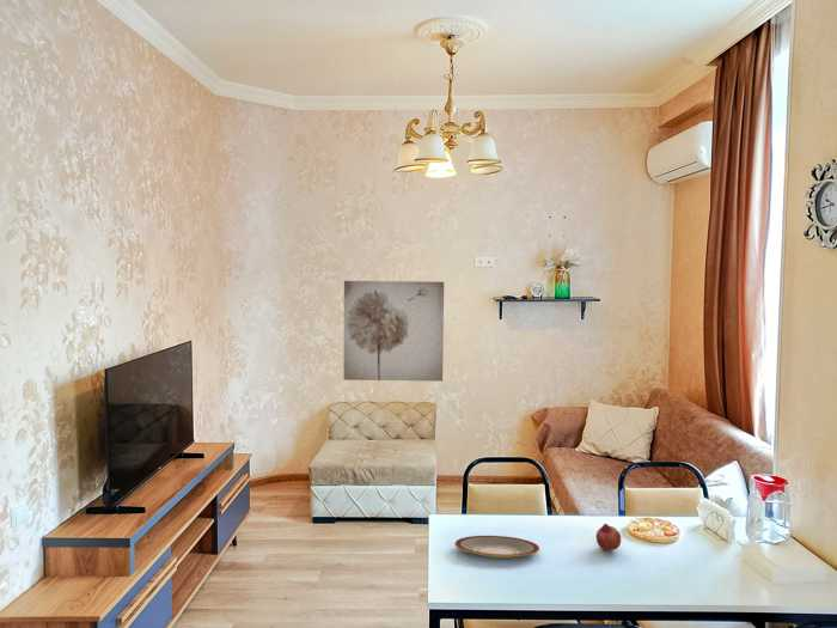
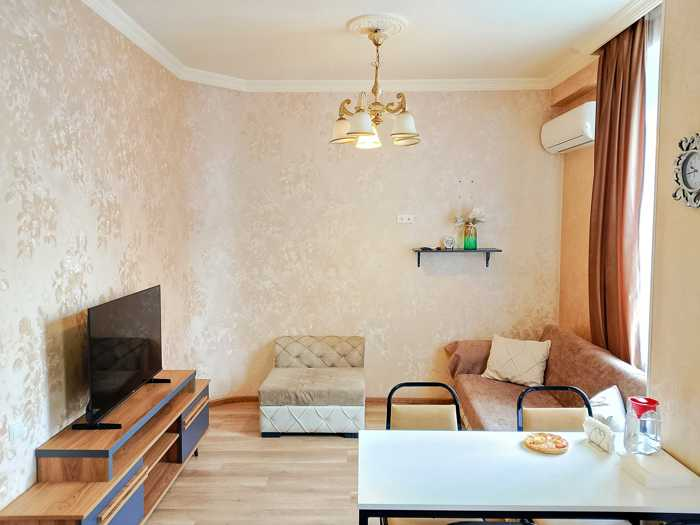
- fruit [595,523,622,551]
- wall art [343,280,445,383]
- plate [454,535,540,559]
